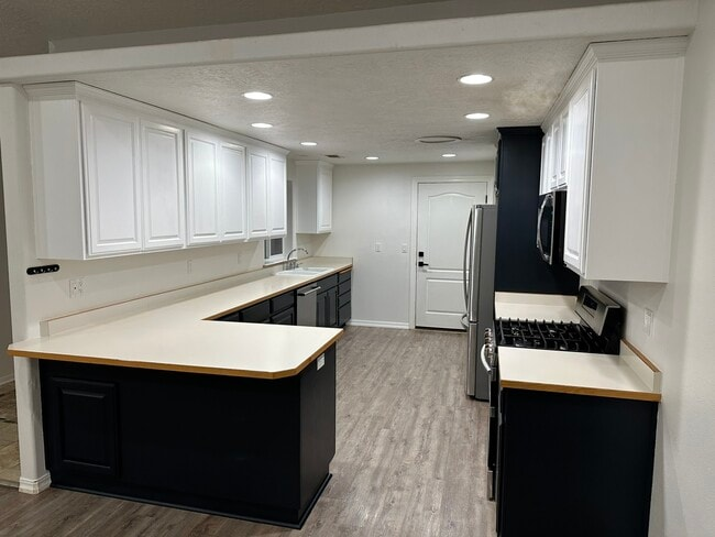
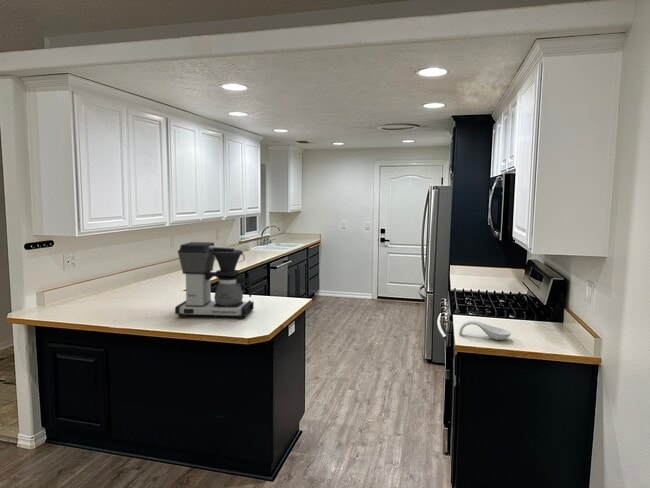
+ spoon rest [458,320,512,341]
+ coffee maker [174,241,255,320]
